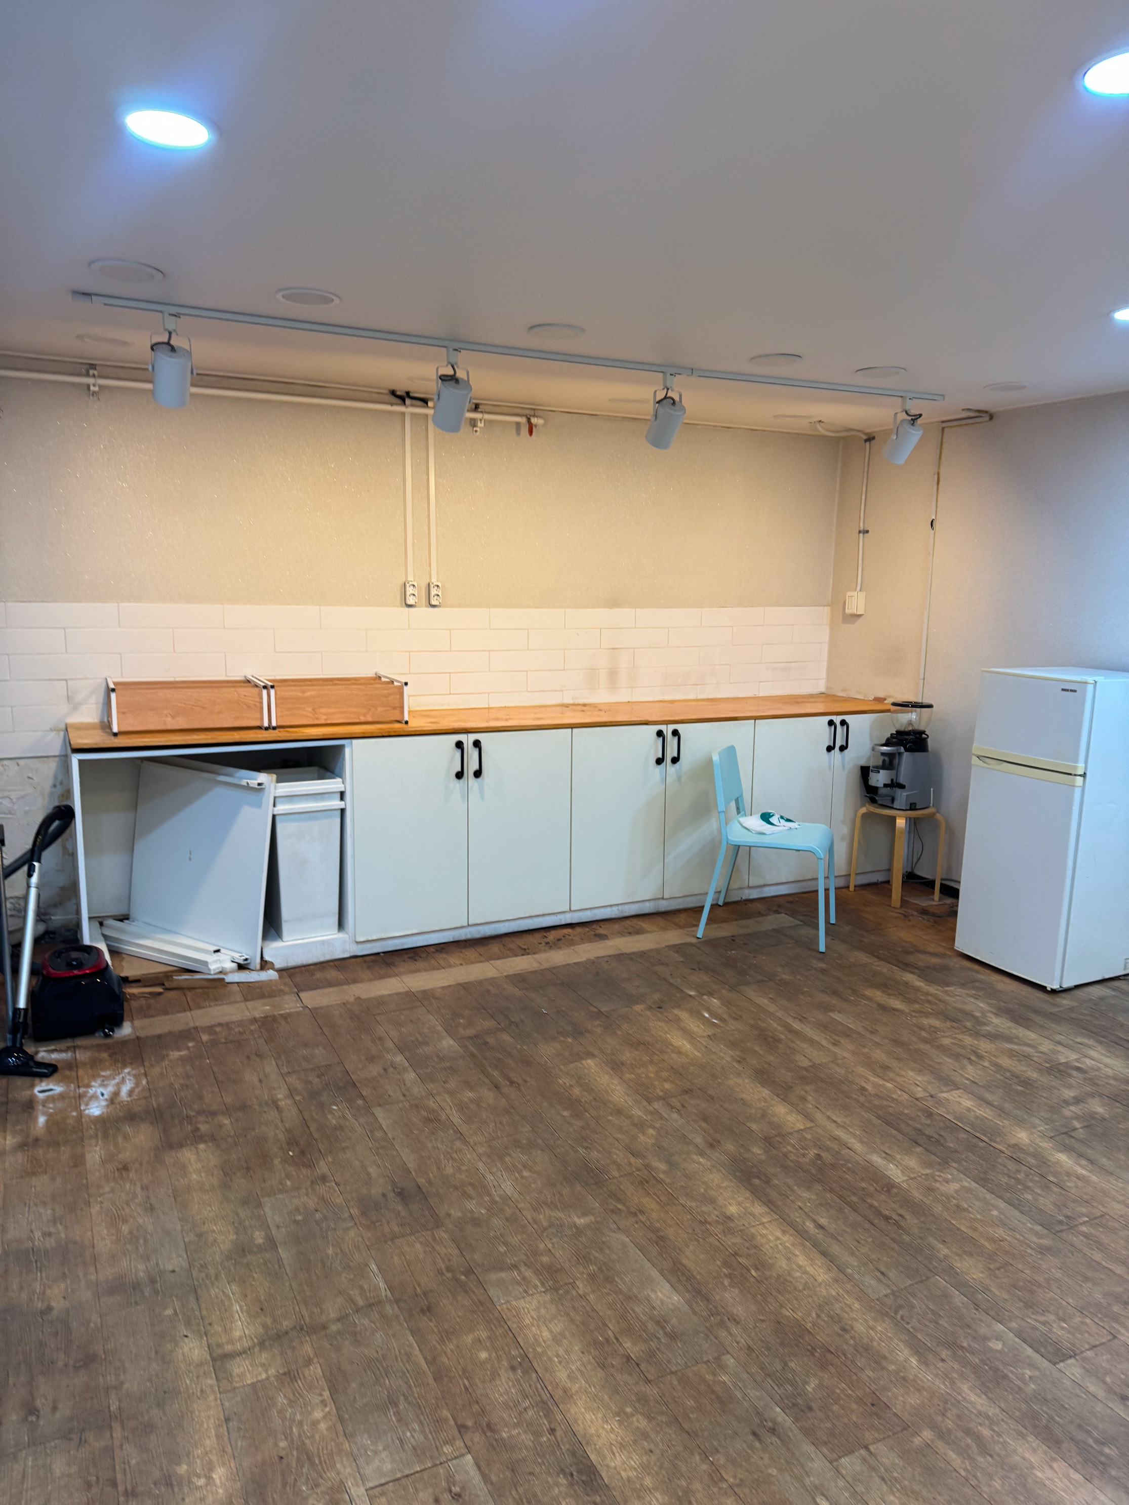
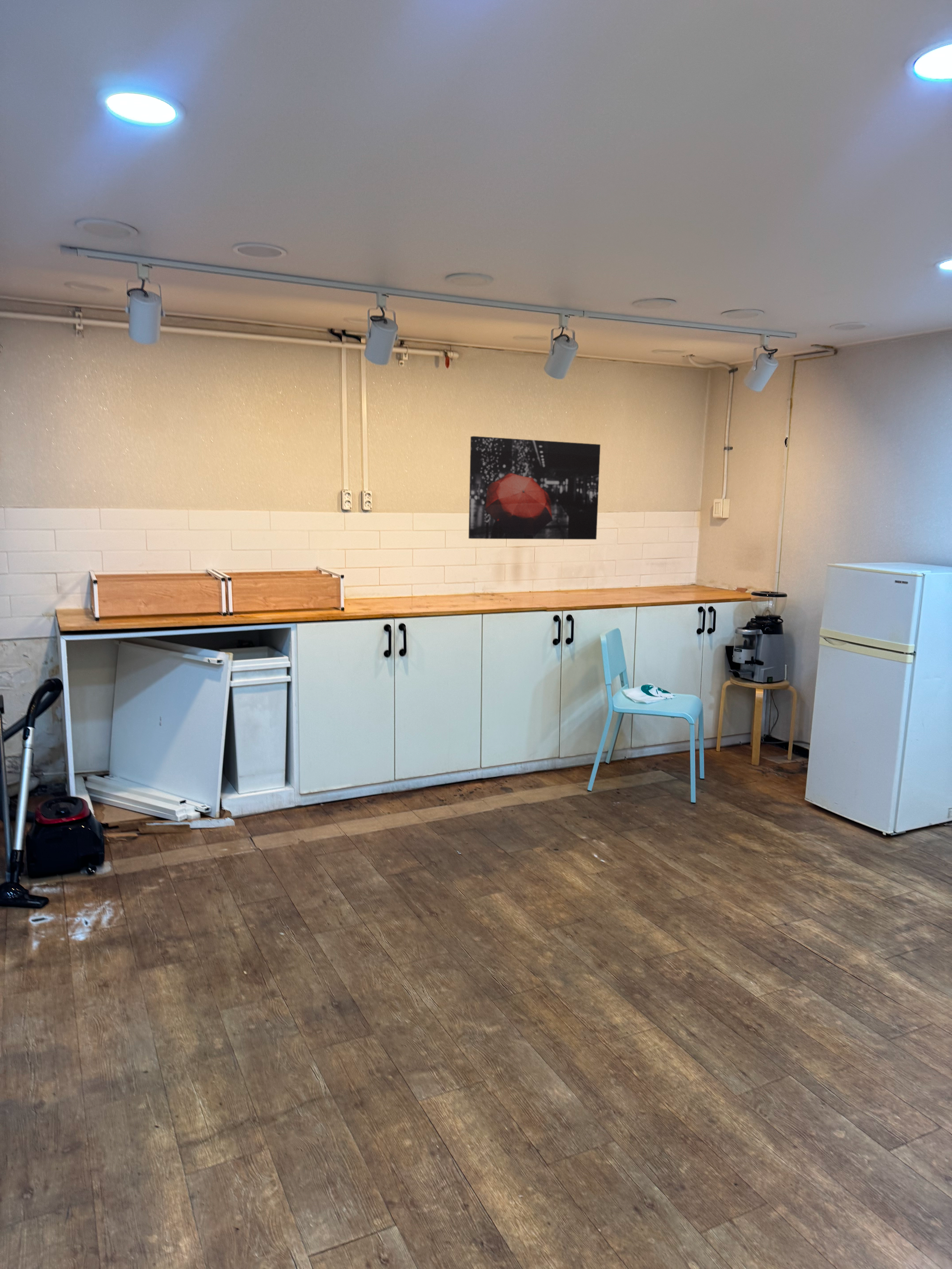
+ wall art [468,436,601,540]
